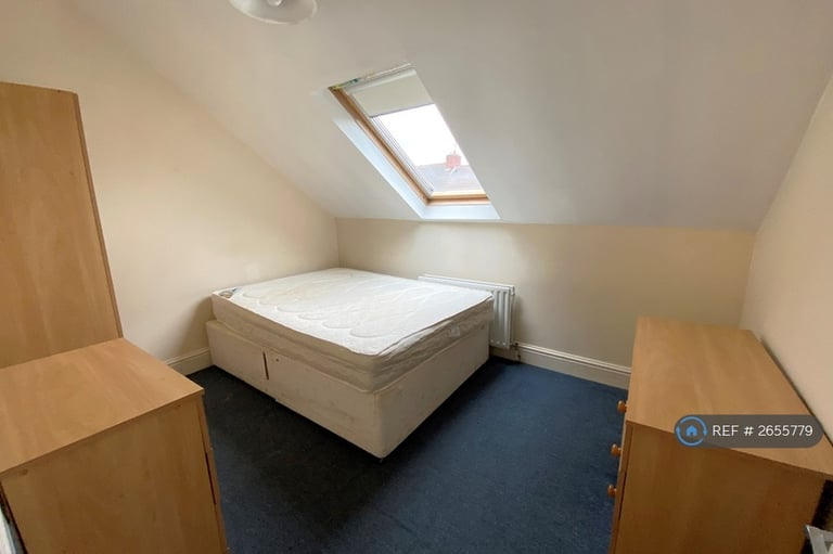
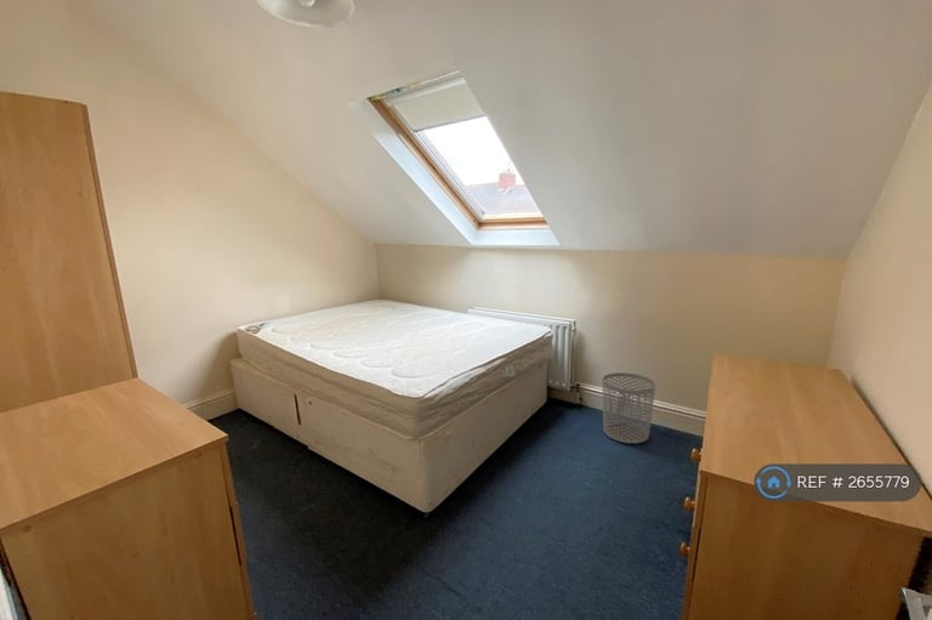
+ waste bin [601,371,657,444]
